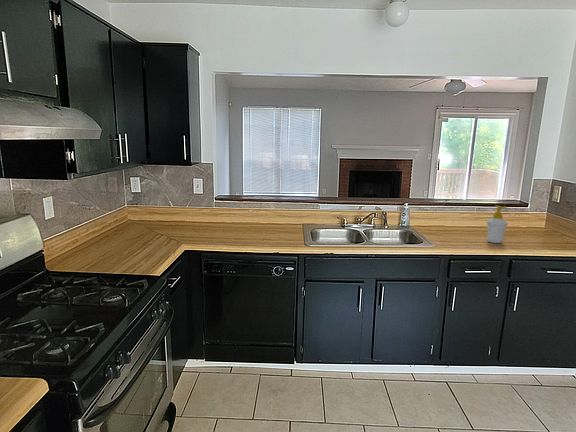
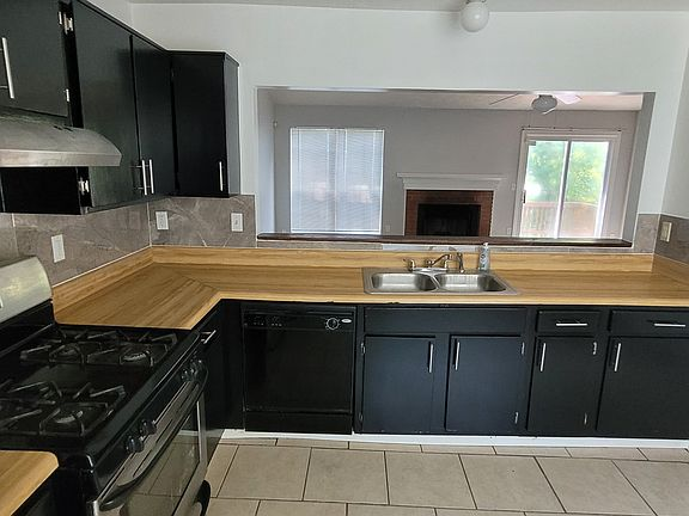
- soap bottle [486,204,509,244]
